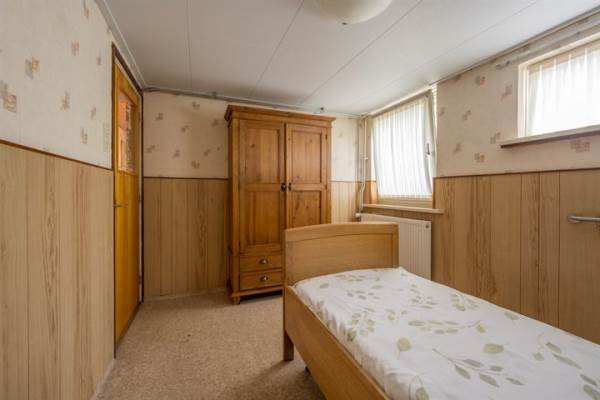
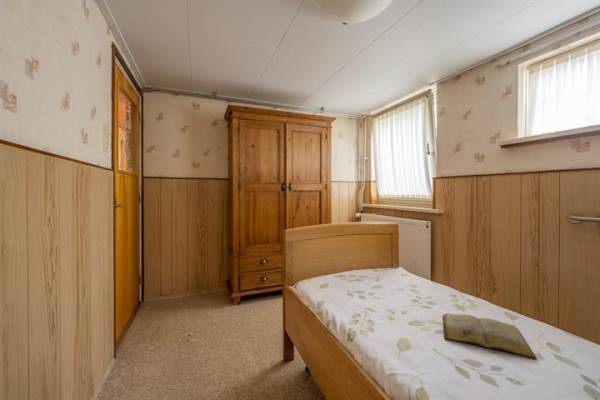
+ book [442,312,538,360]
